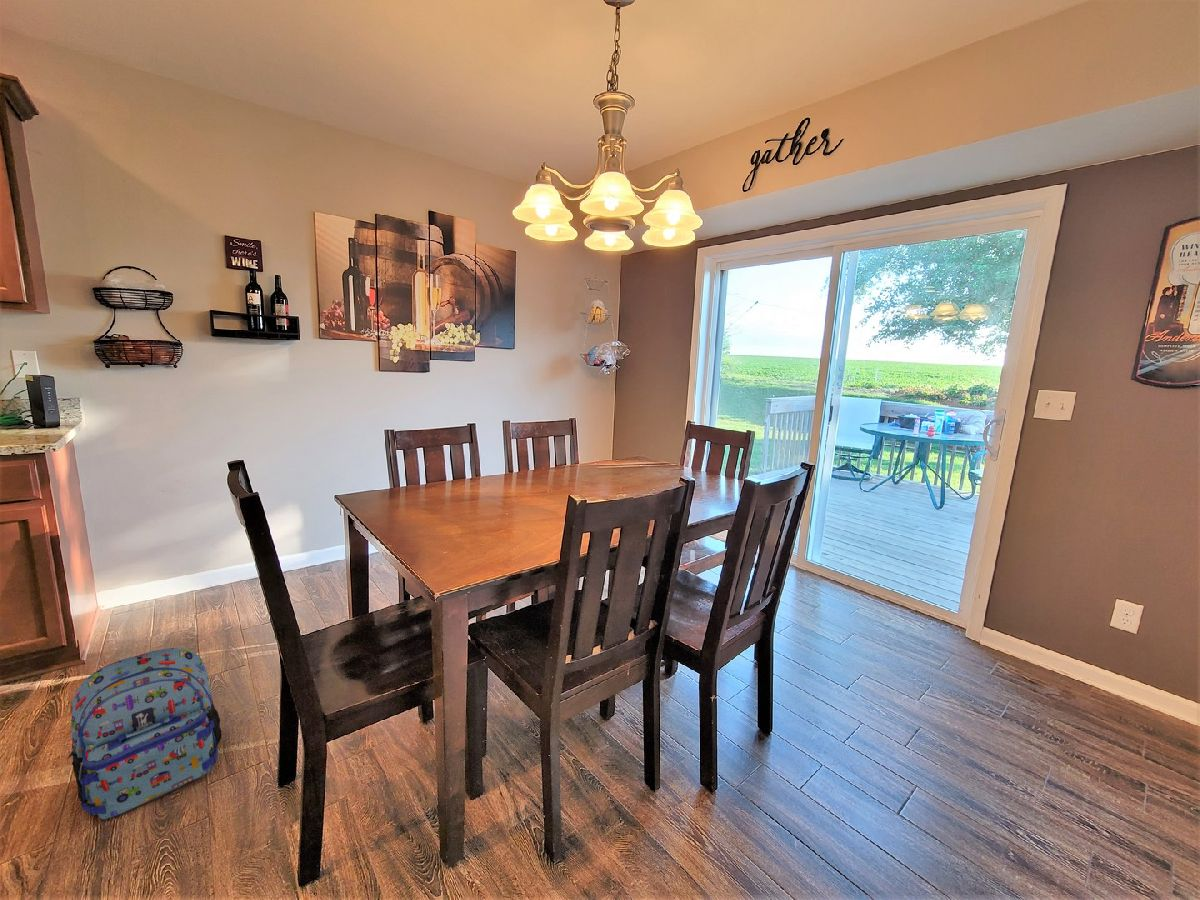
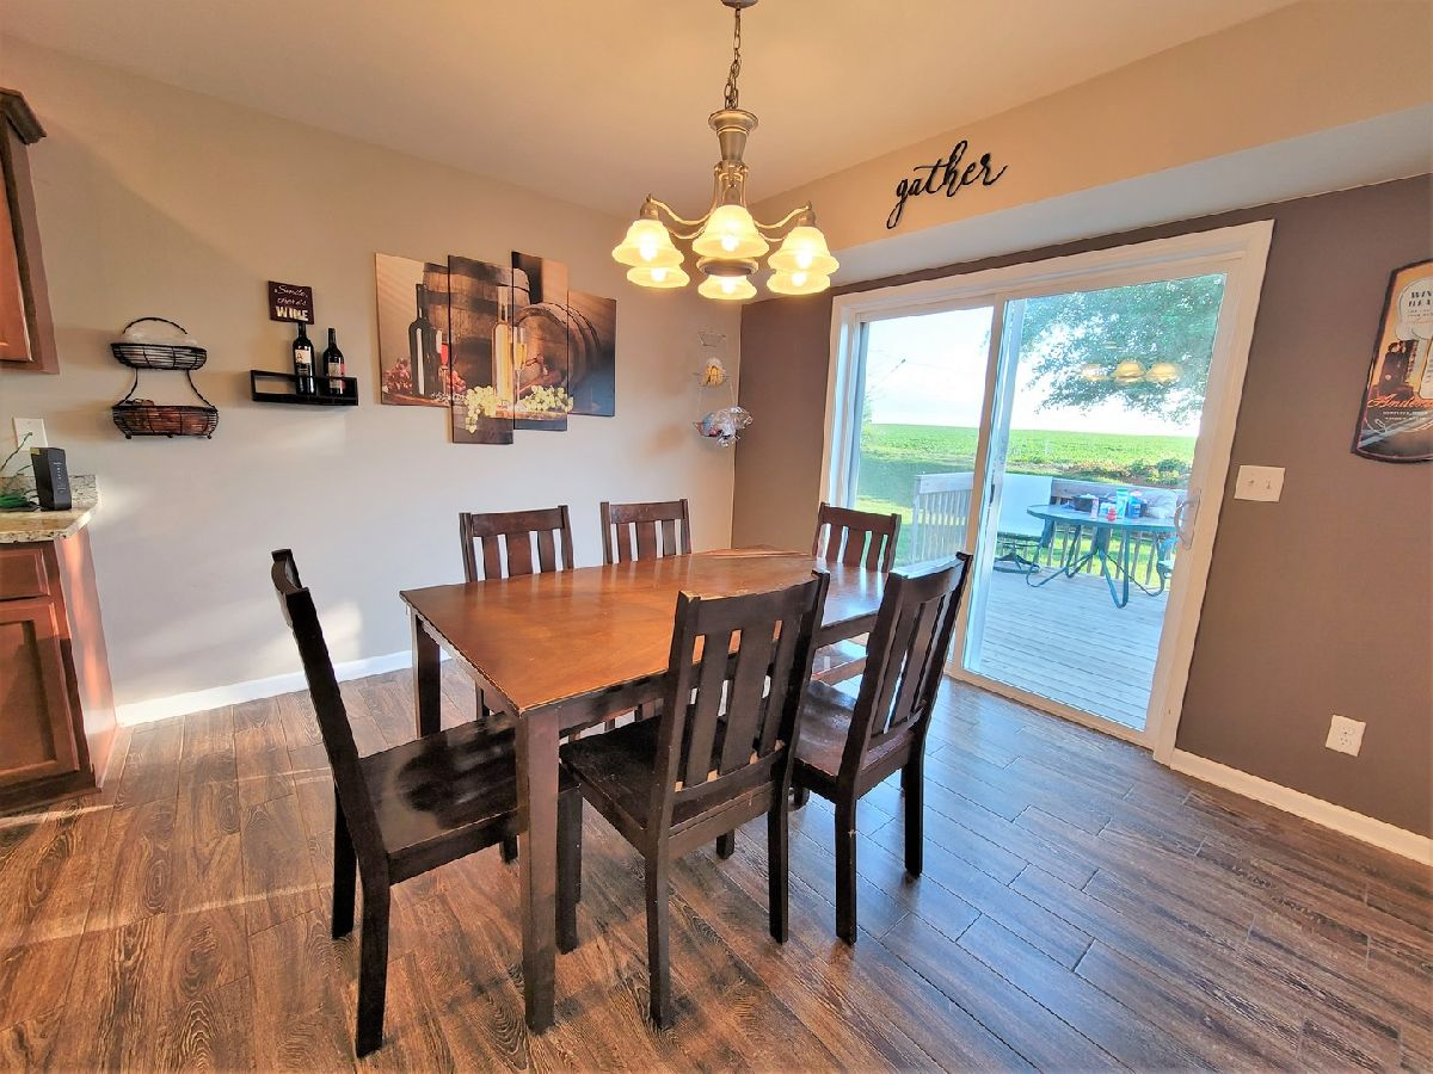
- backpack [66,647,223,820]
